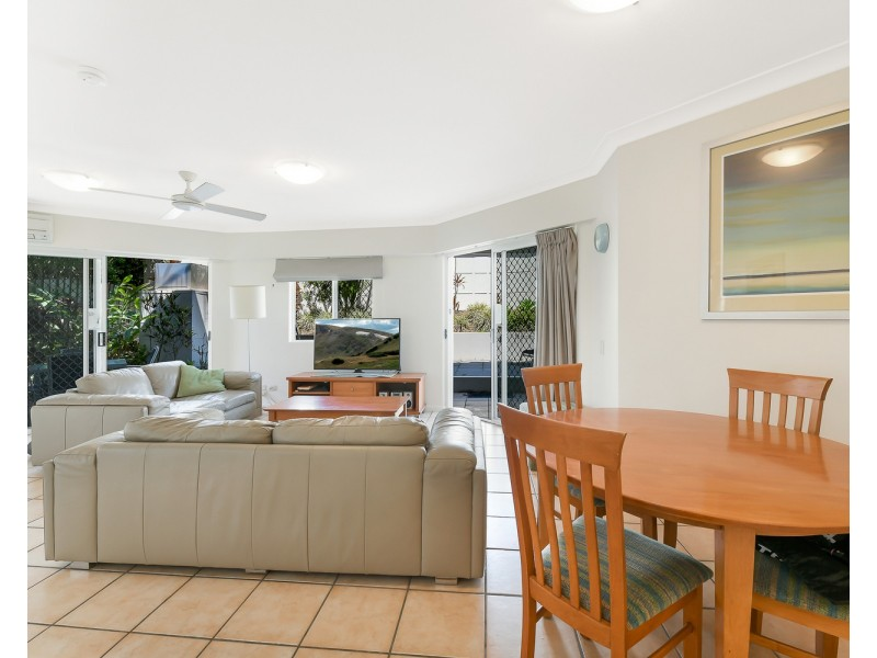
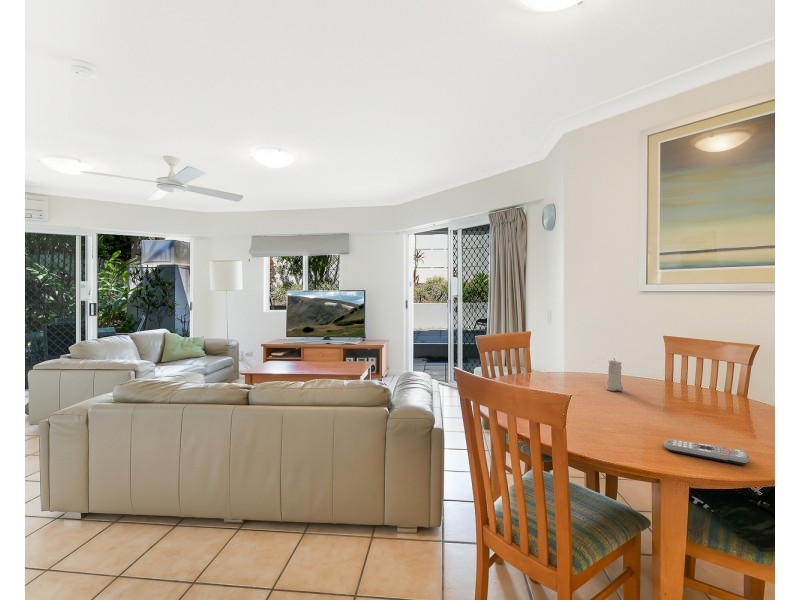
+ candle [605,358,624,392]
+ remote control [663,438,750,466]
